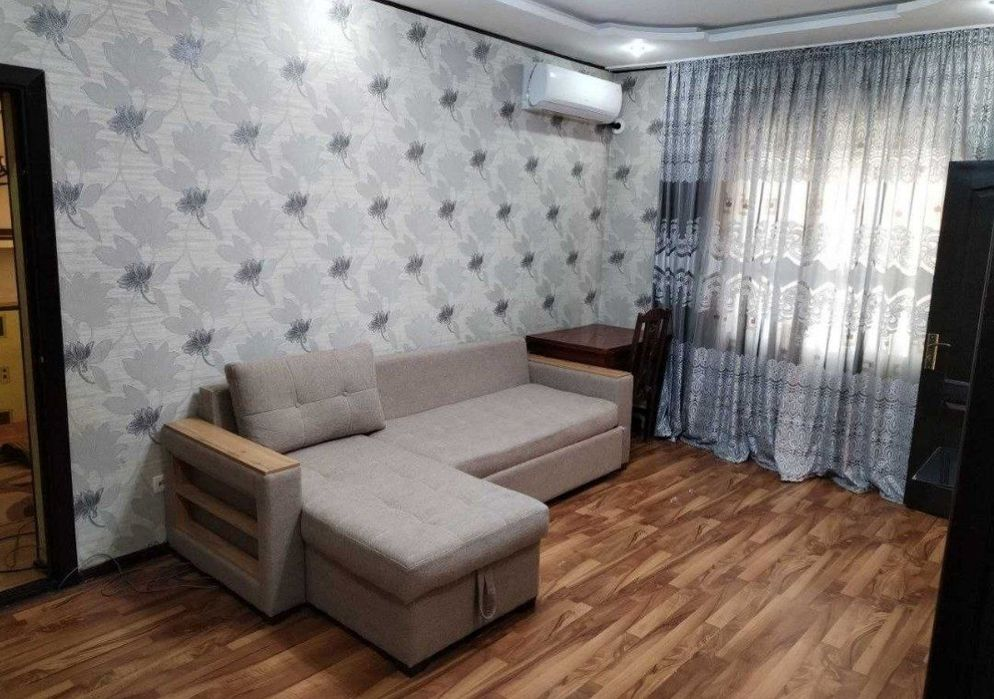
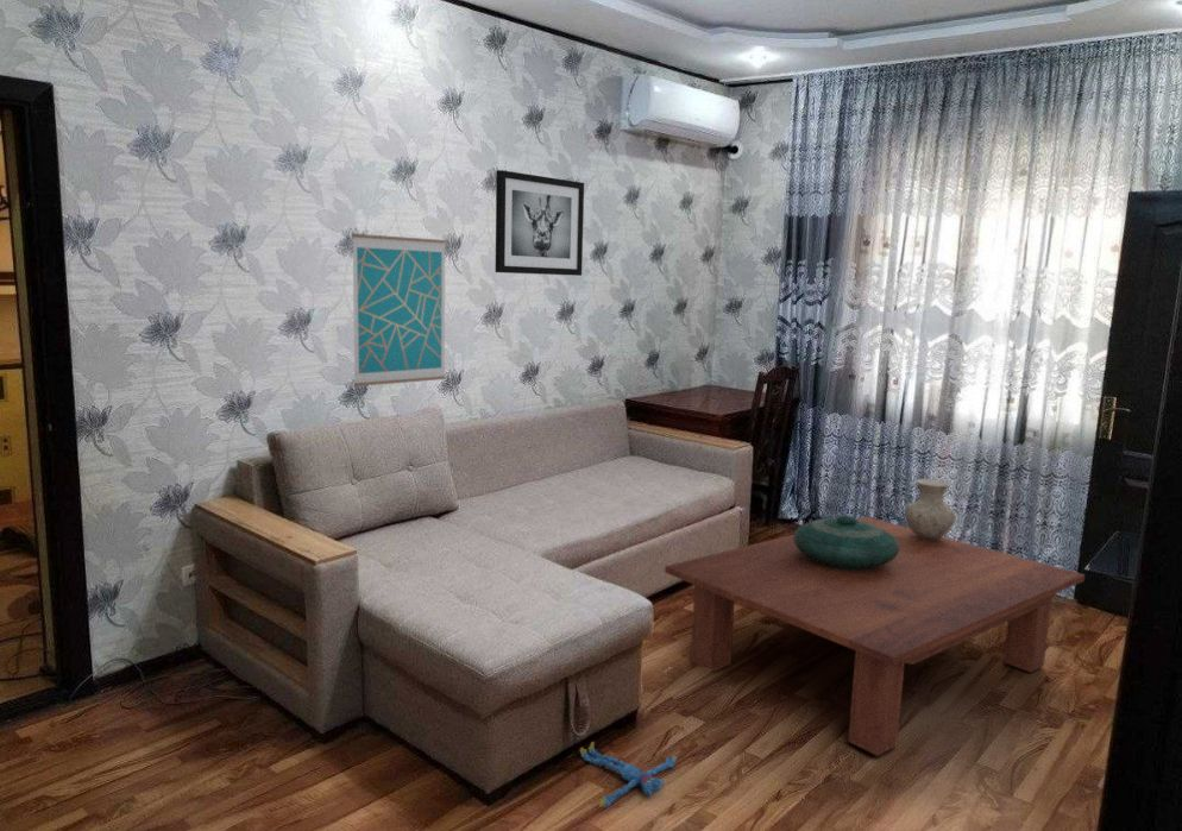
+ vase [904,478,956,540]
+ plush toy [579,741,678,810]
+ wall art [495,169,585,277]
+ coffee table [664,516,1086,757]
+ decorative bowl [793,514,899,571]
+ wall art [351,233,447,388]
